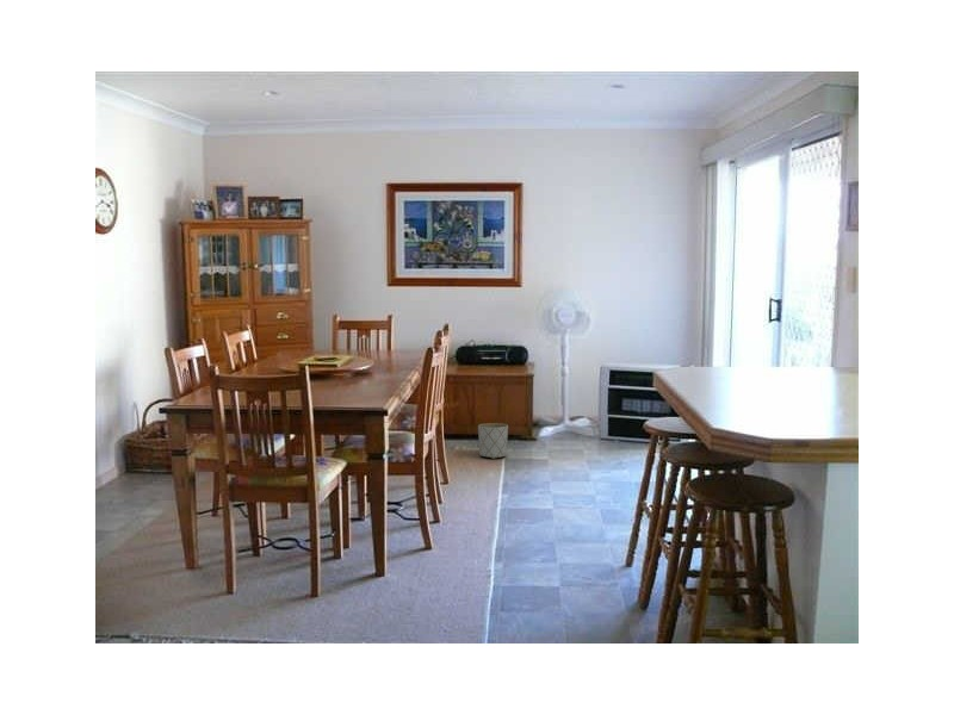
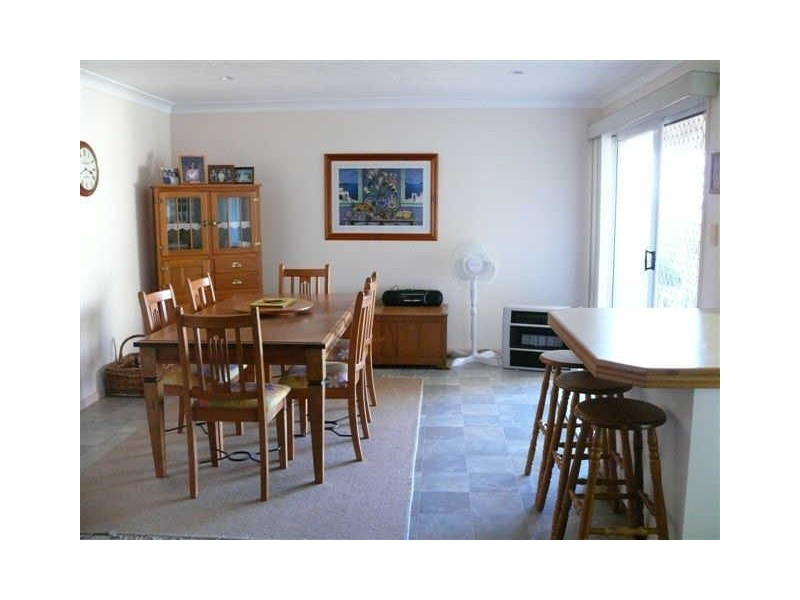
- planter [477,422,509,460]
